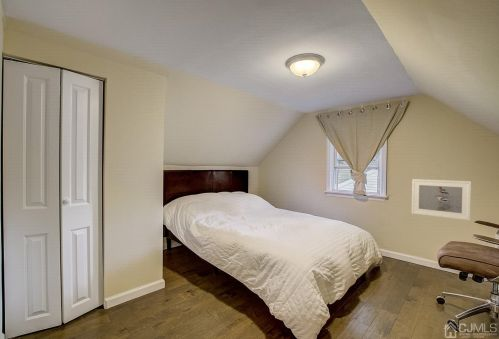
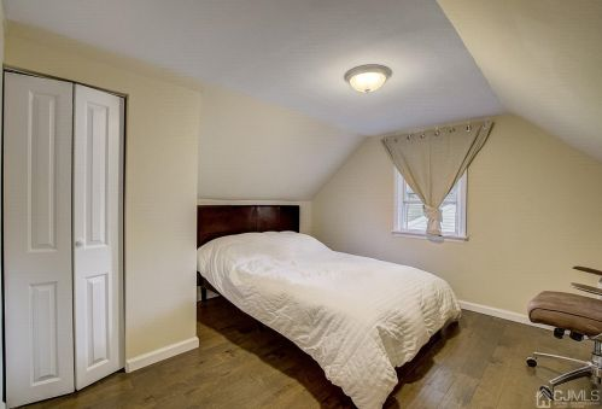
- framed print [411,178,472,222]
